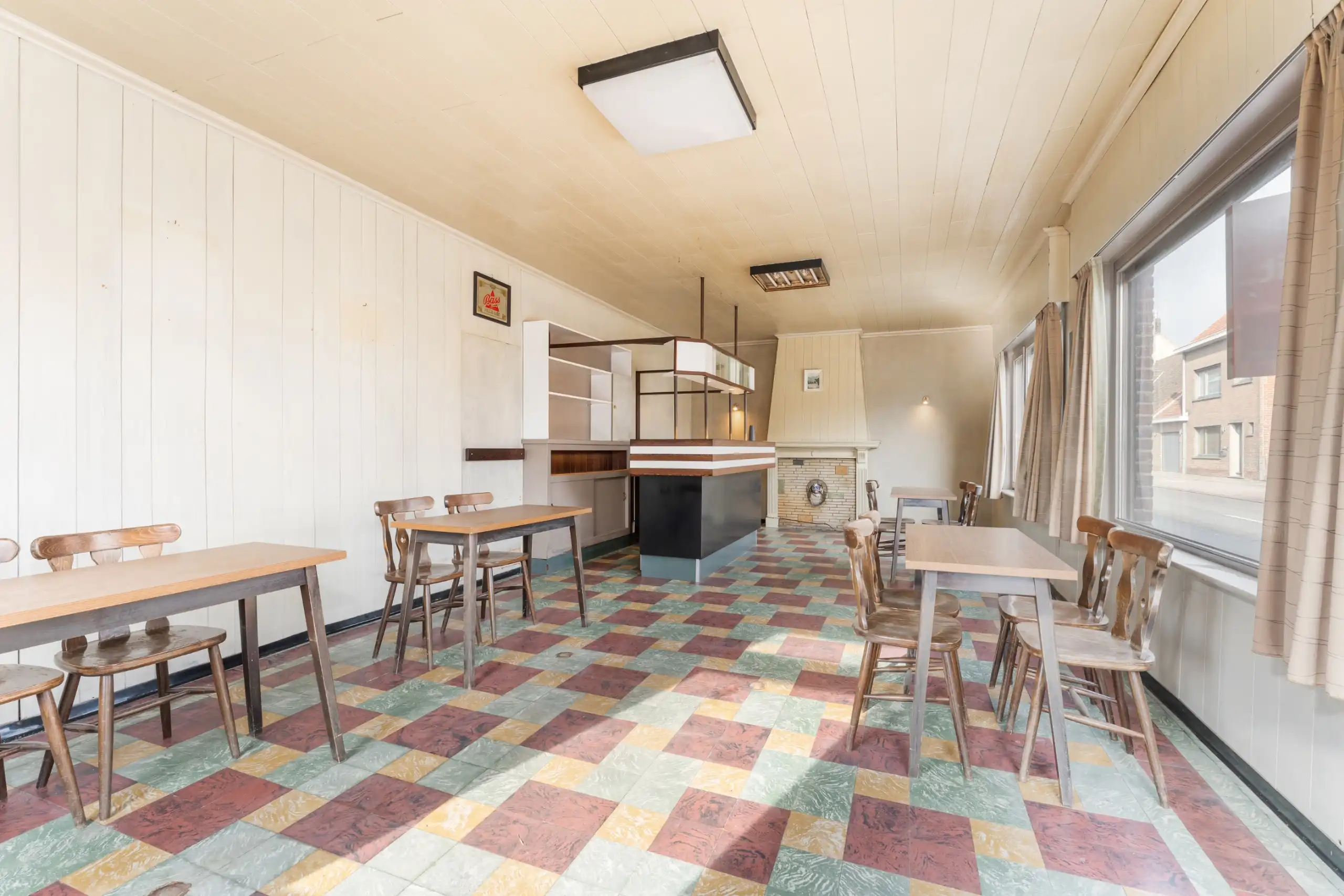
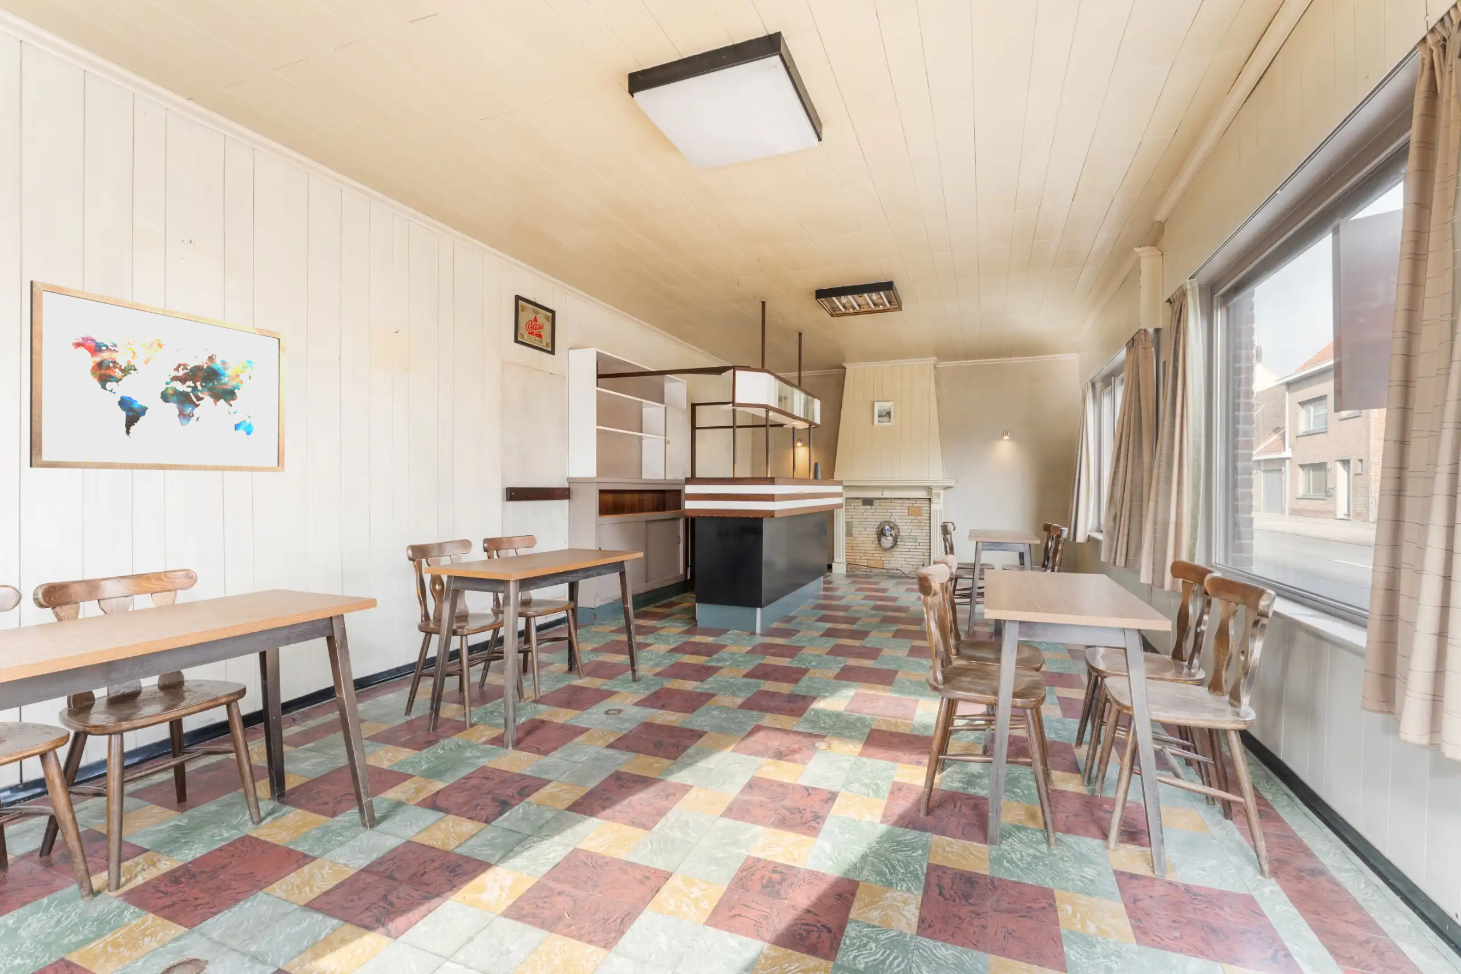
+ wall art [29,279,287,473]
